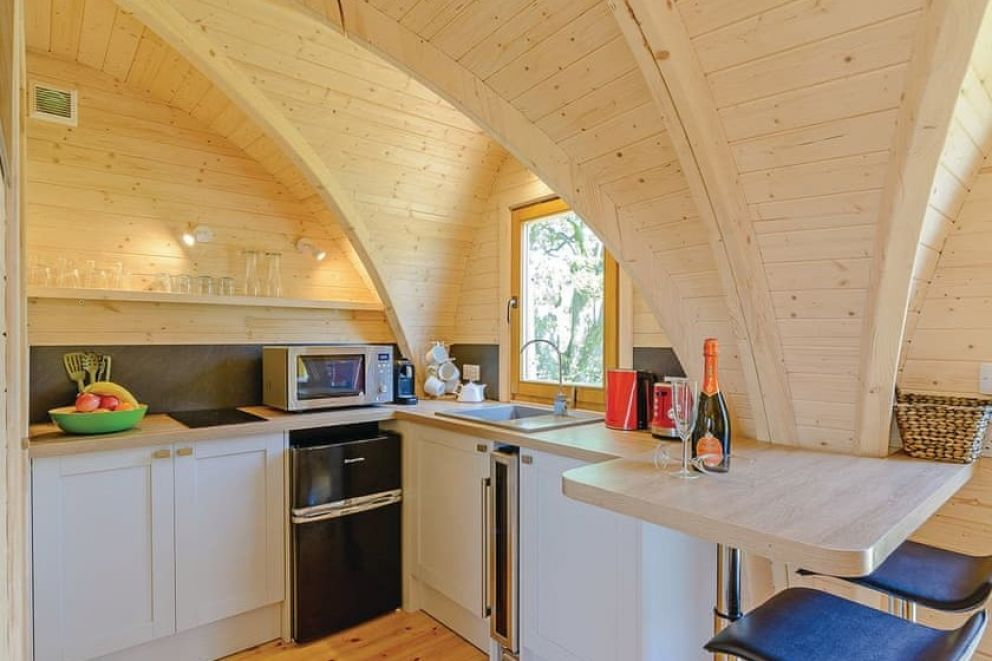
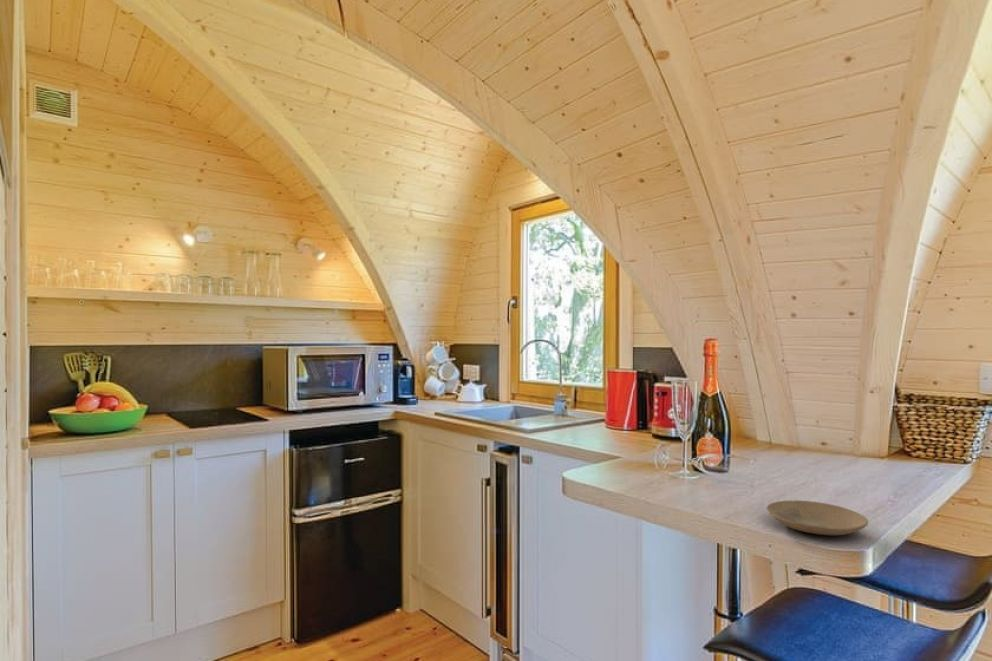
+ plate [766,499,869,536]
